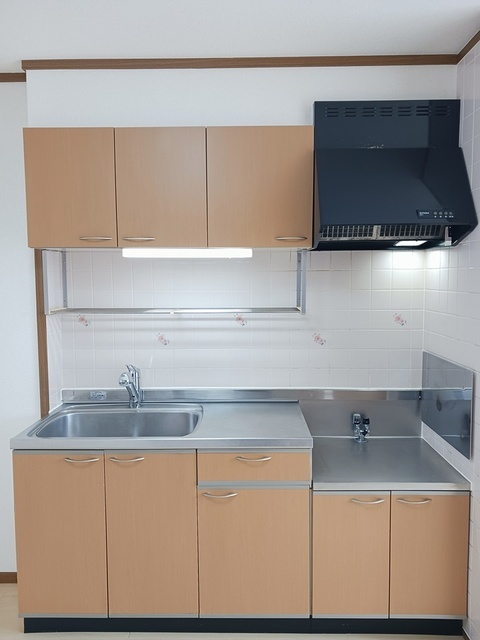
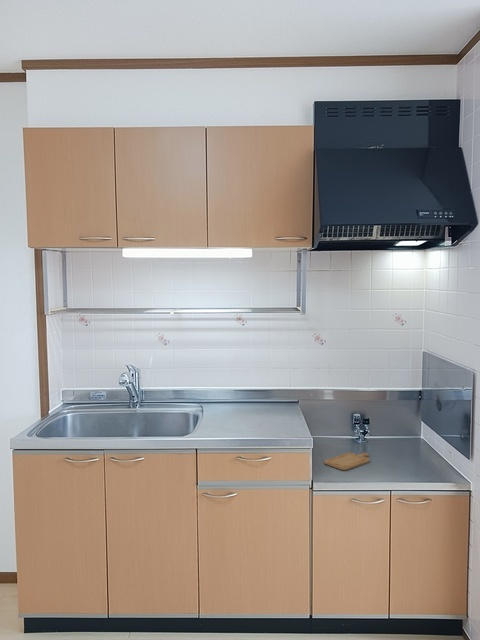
+ chopping board [324,452,370,471]
